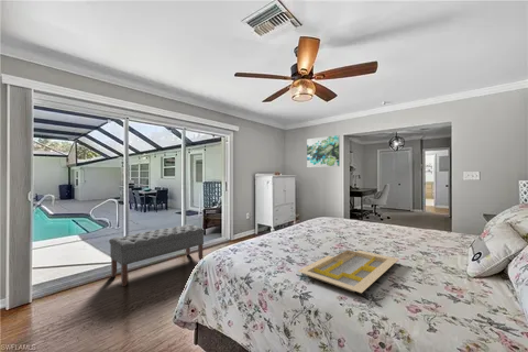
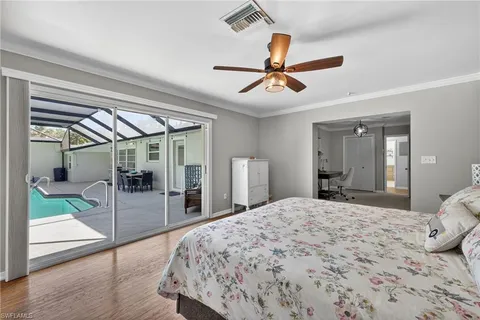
- bench [108,223,206,287]
- wall art [306,134,341,168]
- serving tray [297,249,399,294]
